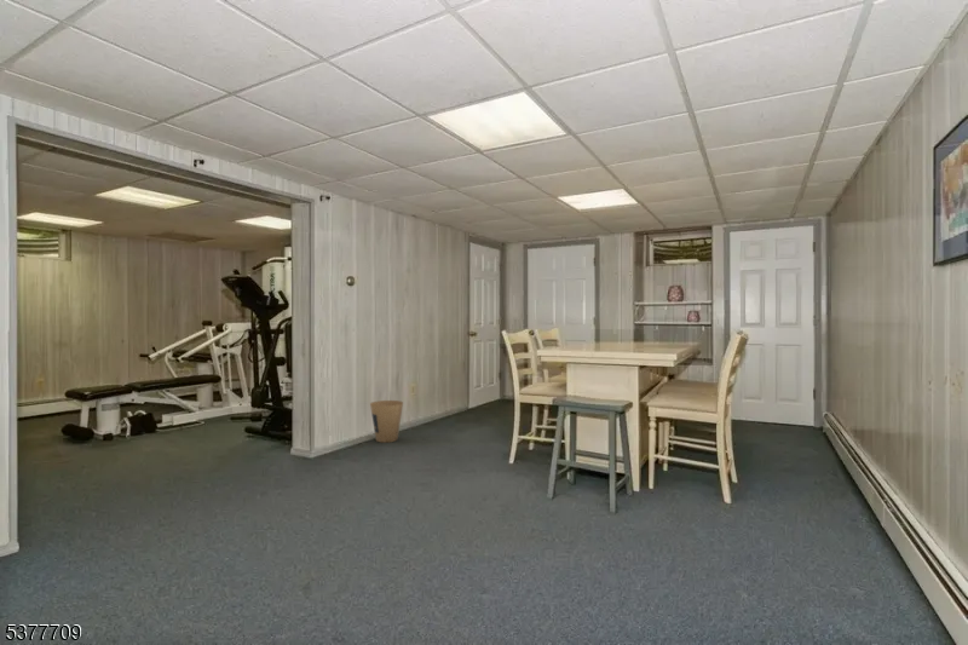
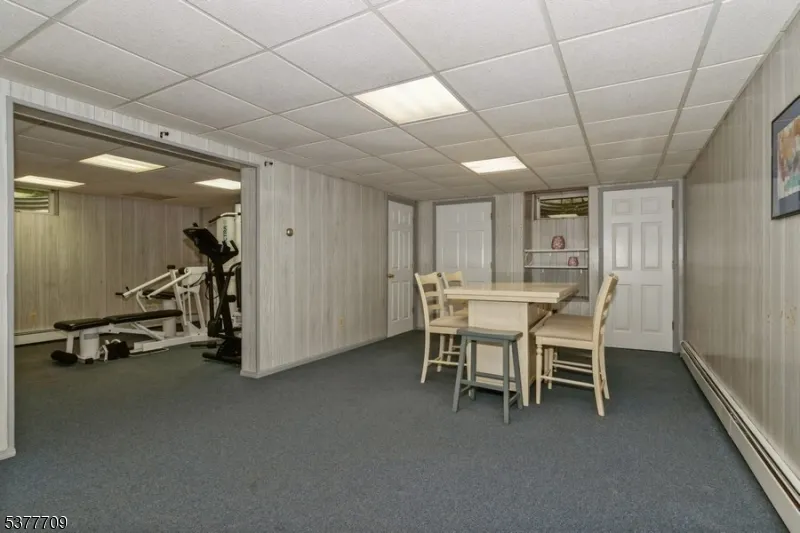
- trash can [369,399,404,444]
